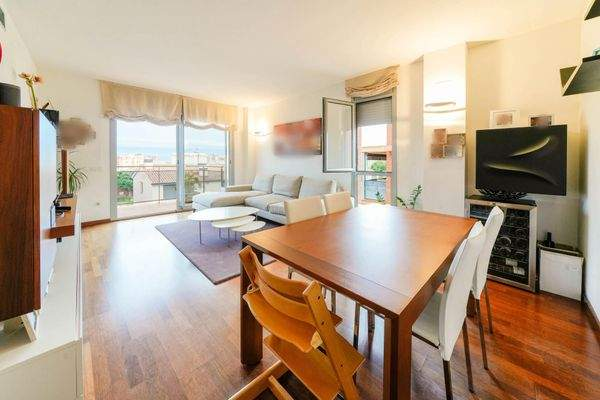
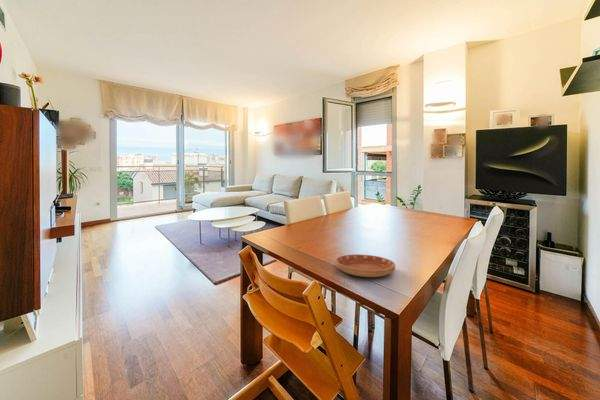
+ saucer [335,253,396,278]
